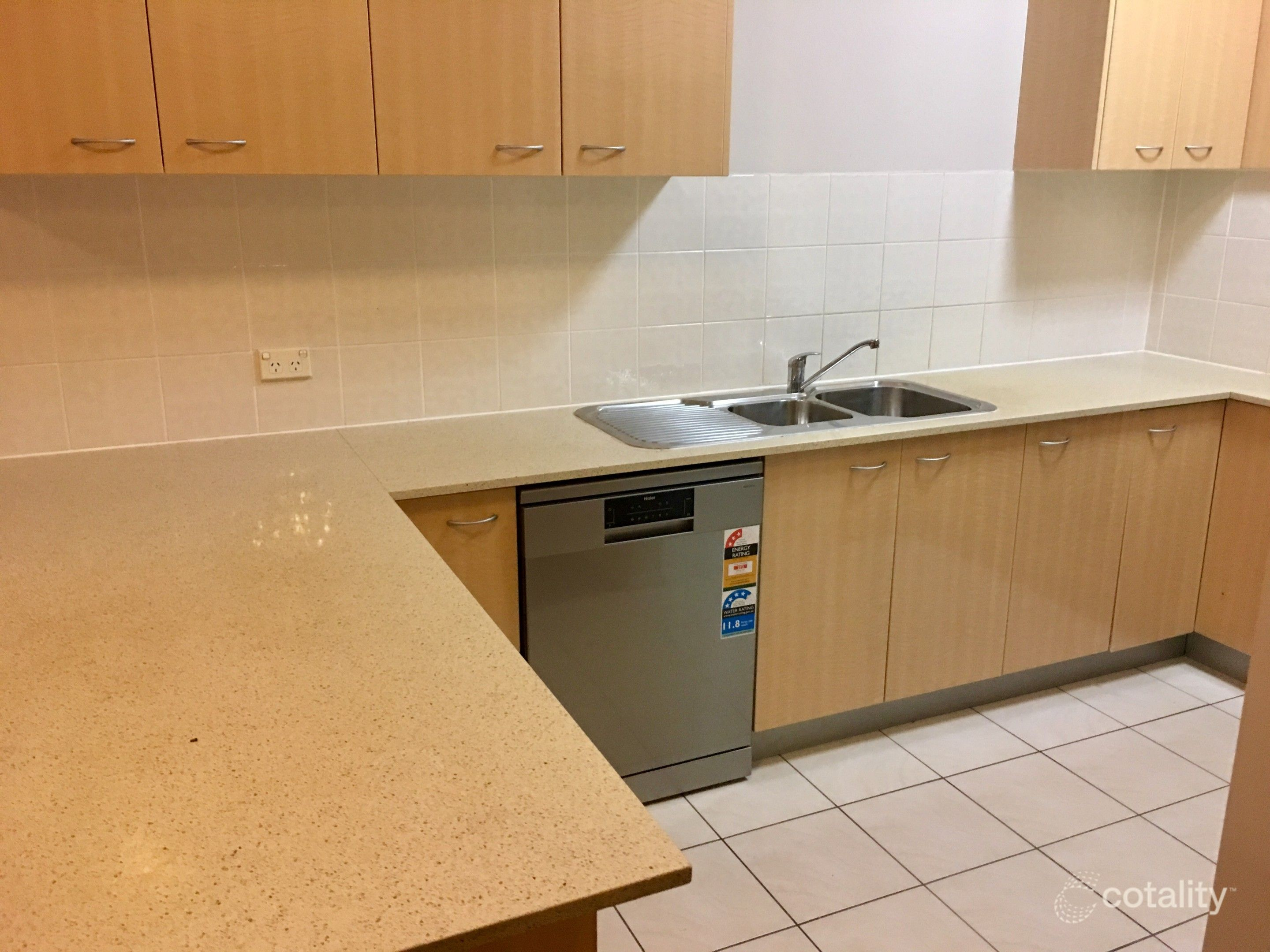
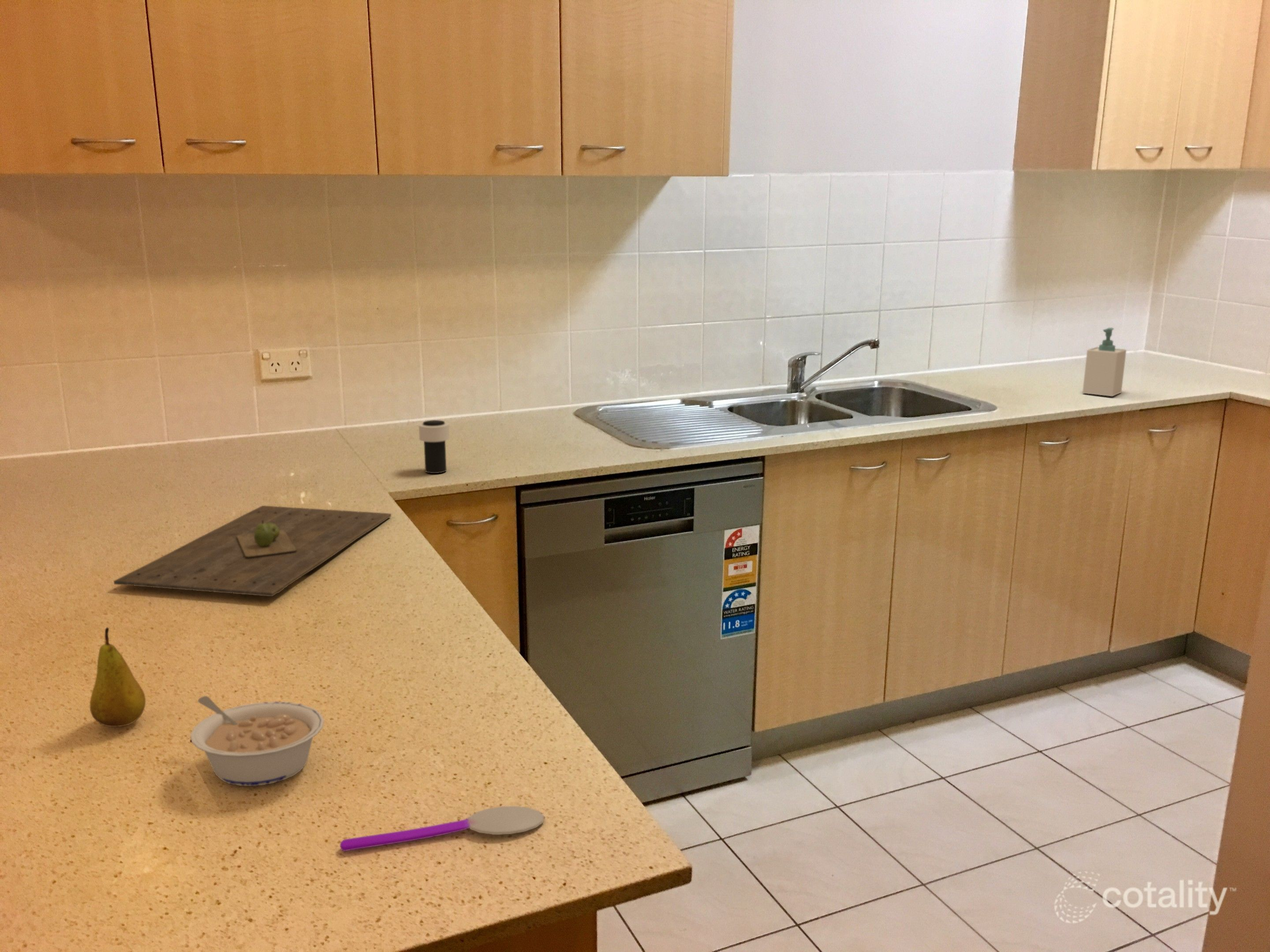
+ cup [418,420,450,474]
+ spoon [340,806,545,852]
+ cutting board [113,505,392,597]
+ soap bottle [1082,327,1127,397]
+ legume [190,695,325,787]
+ fruit [90,627,146,727]
